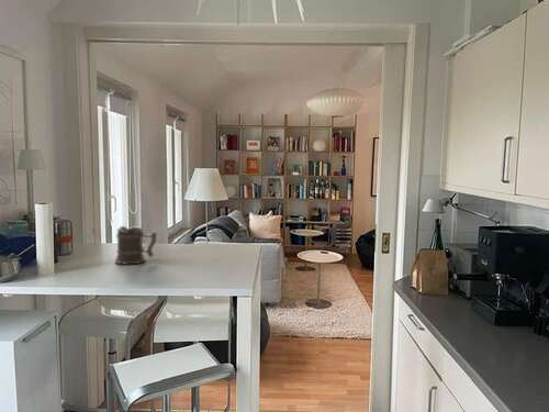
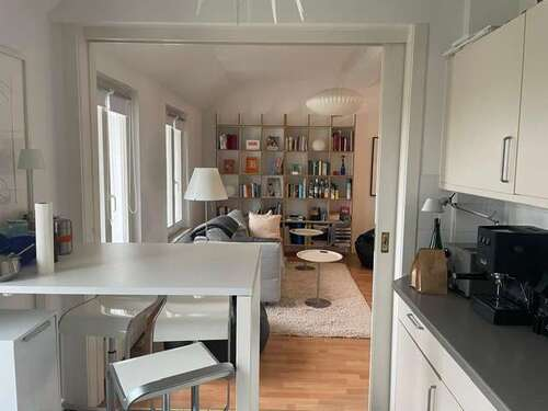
- mug [114,225,158,266]
